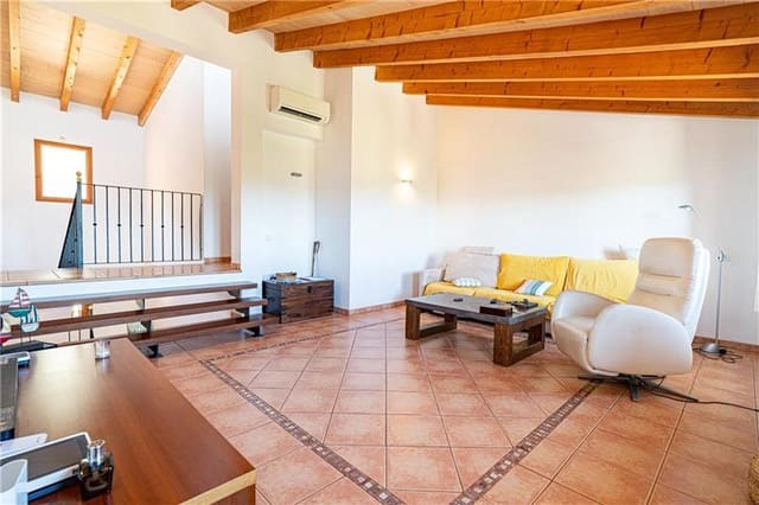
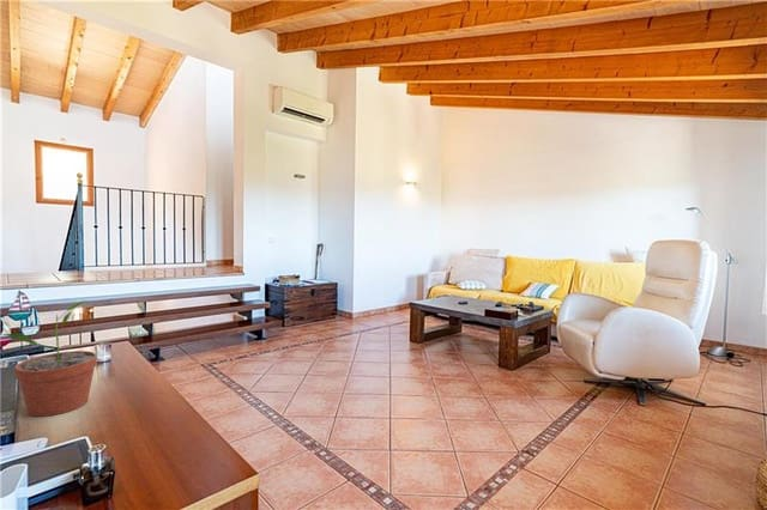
+ potted plant [0,299,98,418]
